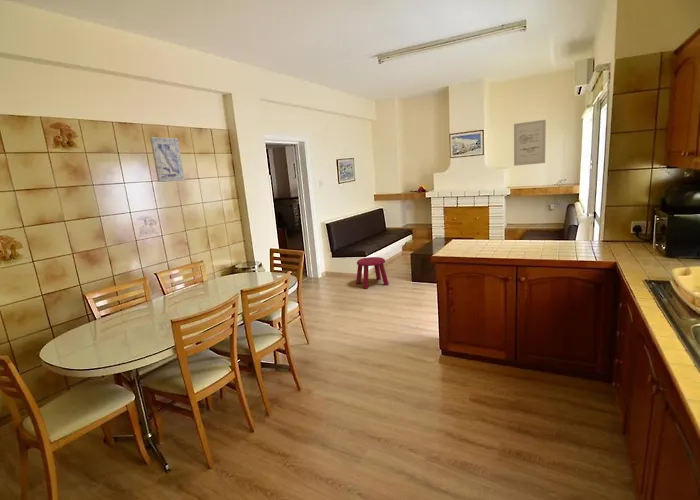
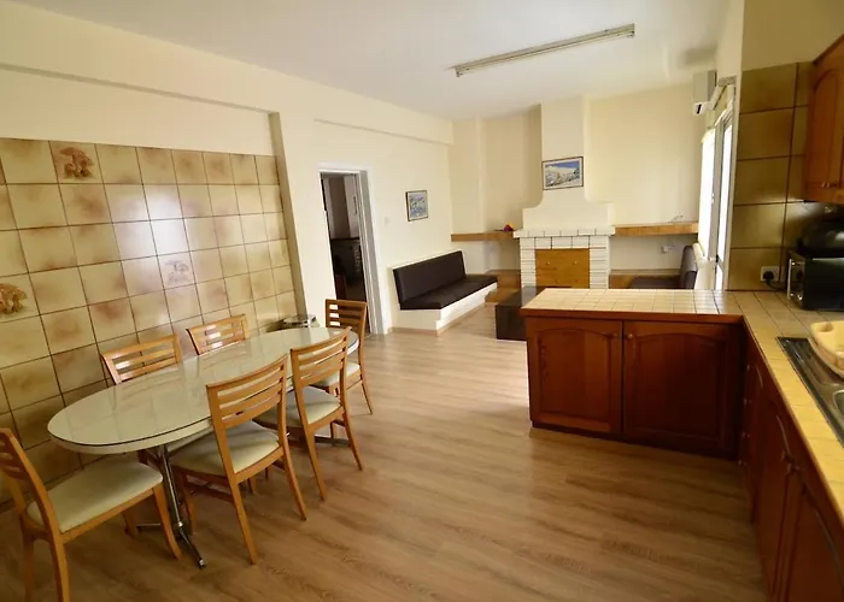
- stool [355,256,390,290]
- wall art [149,136,186,183]
- wall art [513,119,547,167]
